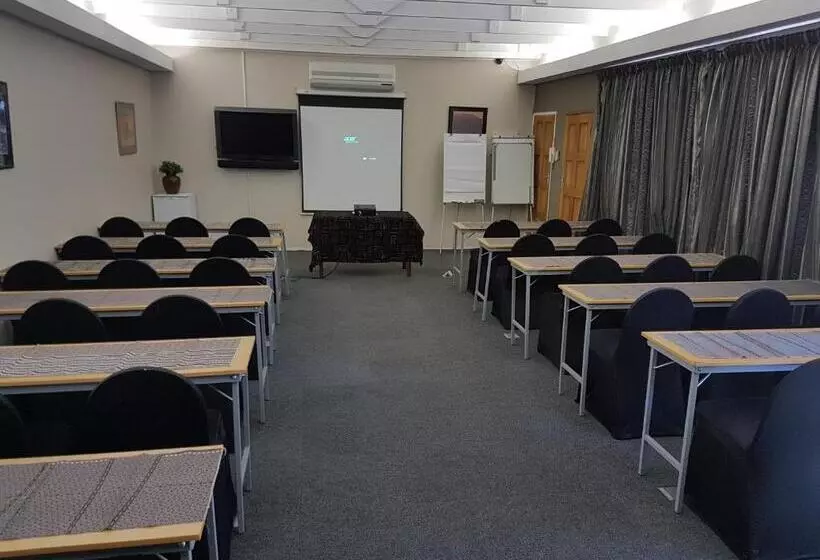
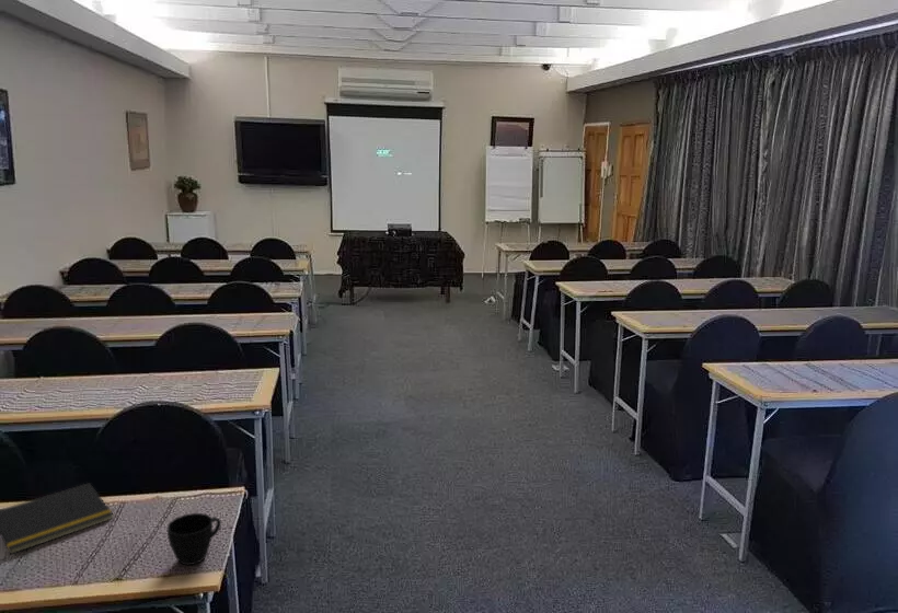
+ cup [166,512,222,566]
+ notepad [0,482,115,555]
